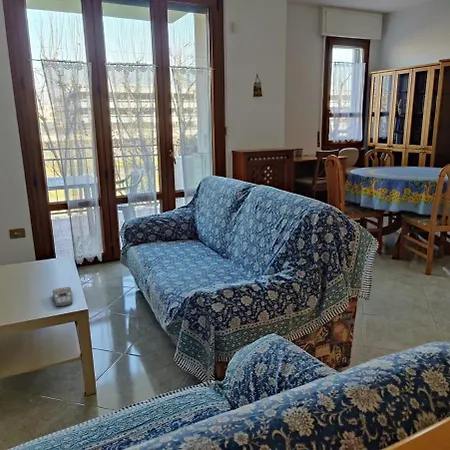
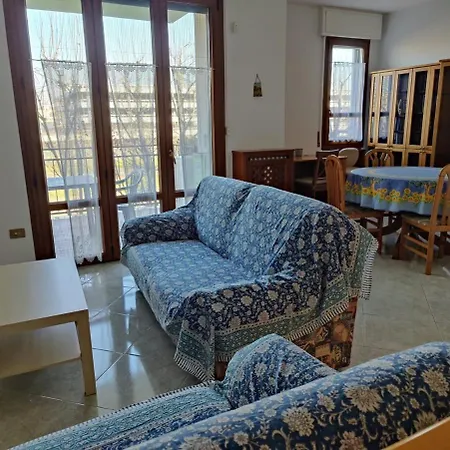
- remote control [52,286,74,308]
